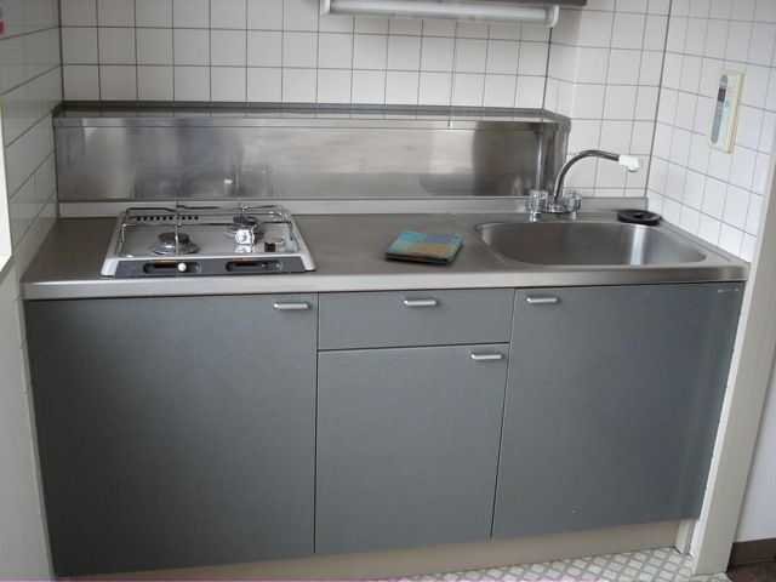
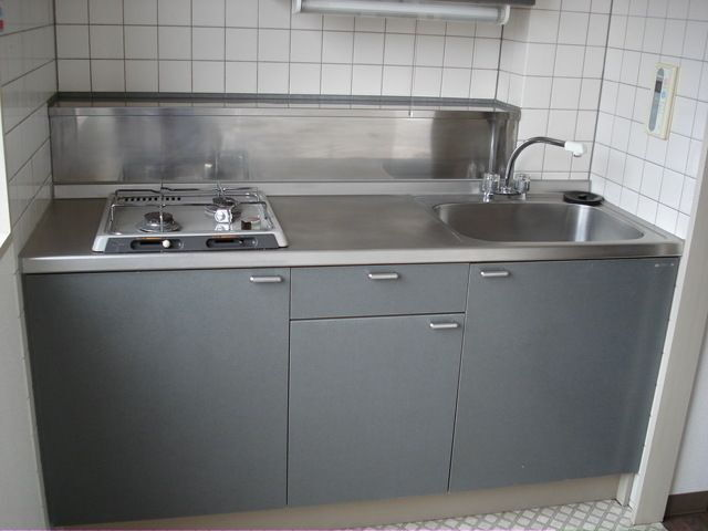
- dish towel [384,229,464,266]
